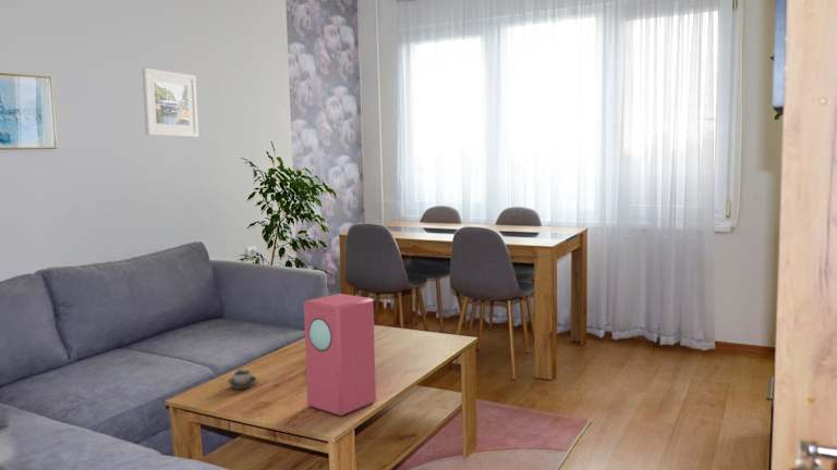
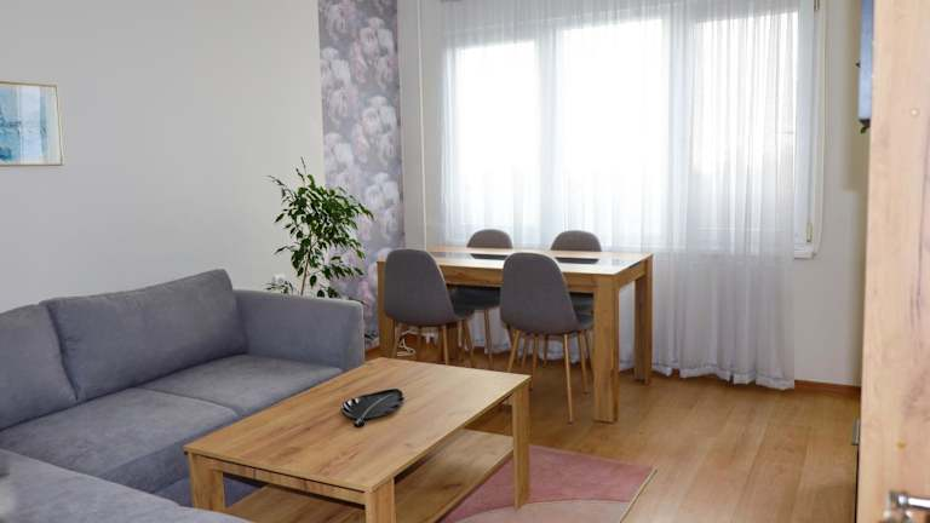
- speaker [303,293,377,417]
- cup [227,369,257,391]
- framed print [141,67,199,138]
